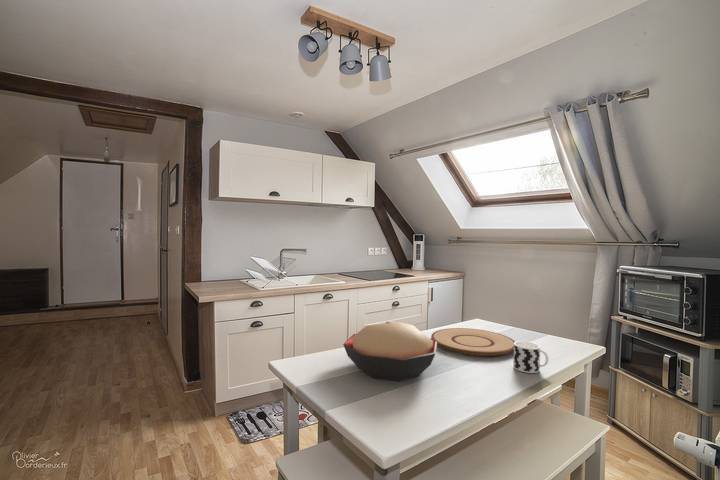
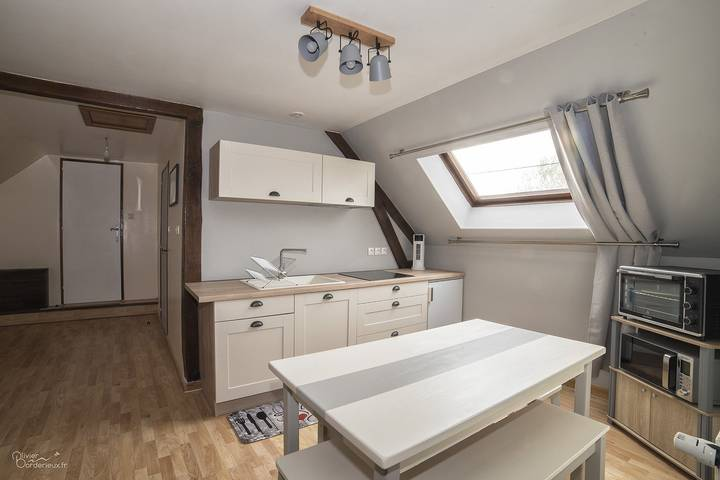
- cup [512,340,550,374]
- decorative bowl [342,321,438,382]
- plate [430,327,516,357]
